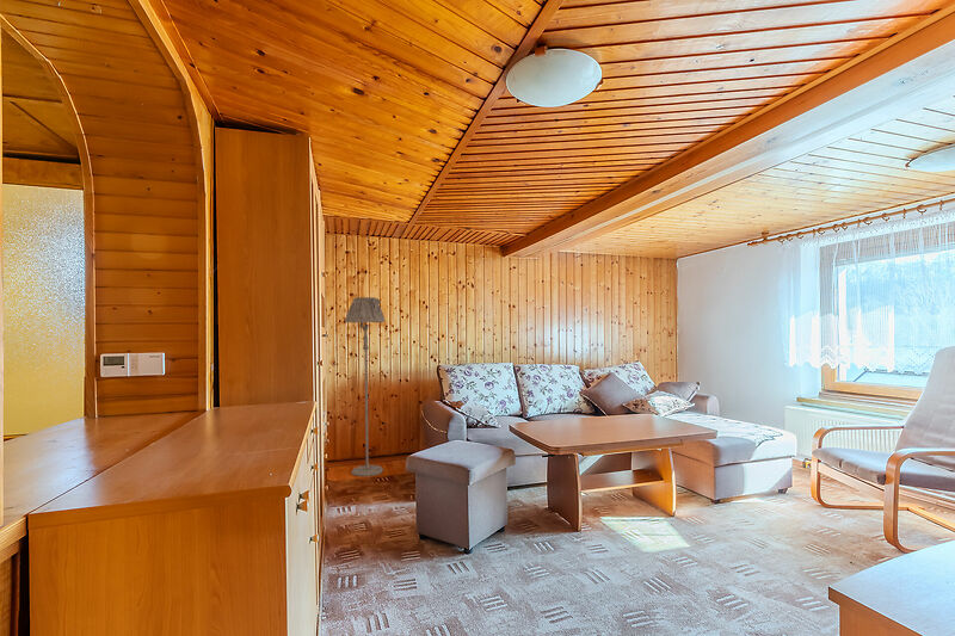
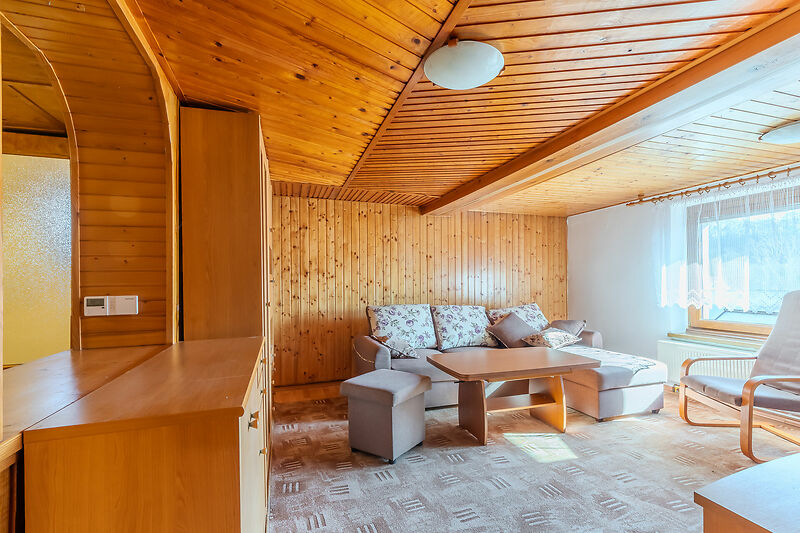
- floor lamp [344,296,387,477]
